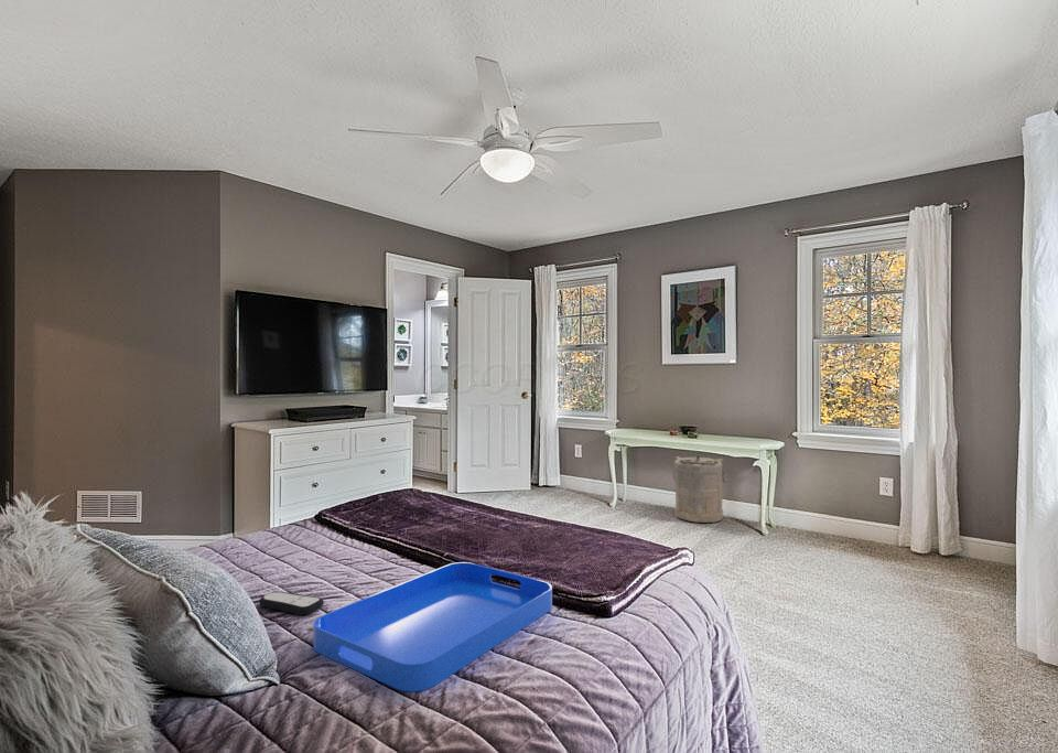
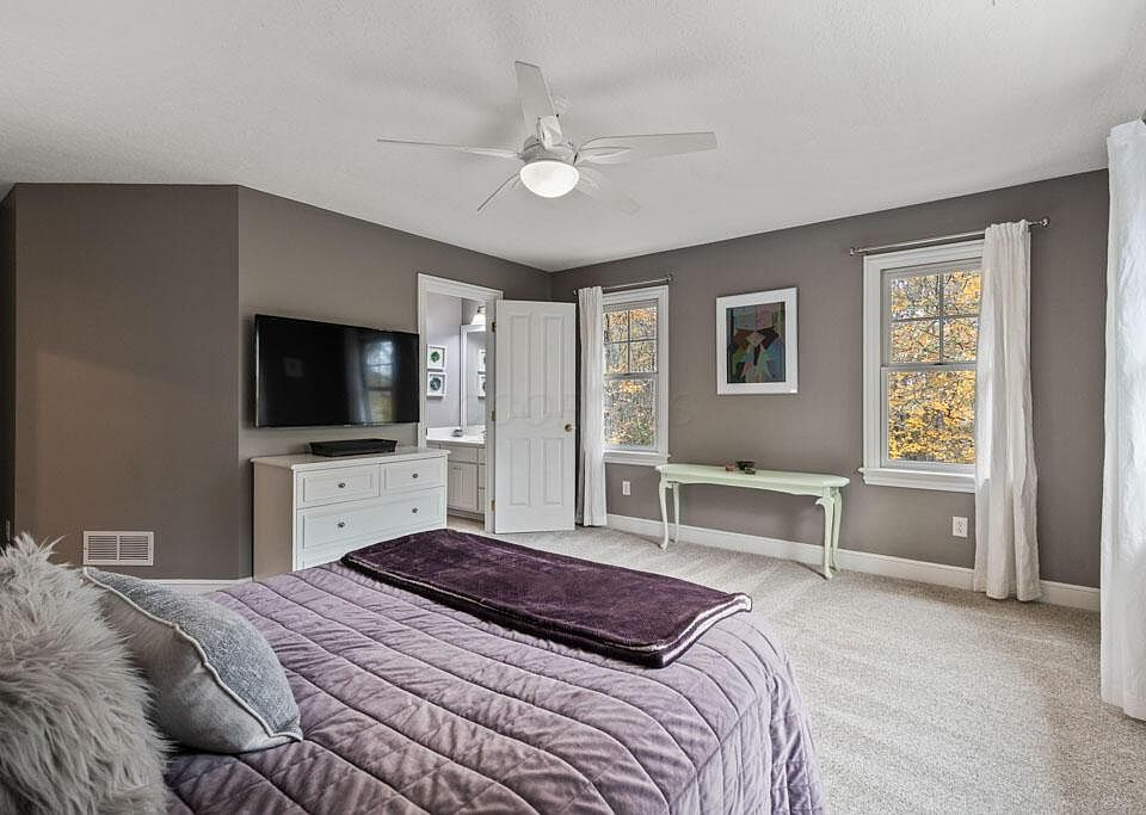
- remote control [258,591,325,616]
- laundry hamper [672,454,728,524]
- serving tray [313,561,553,692]
